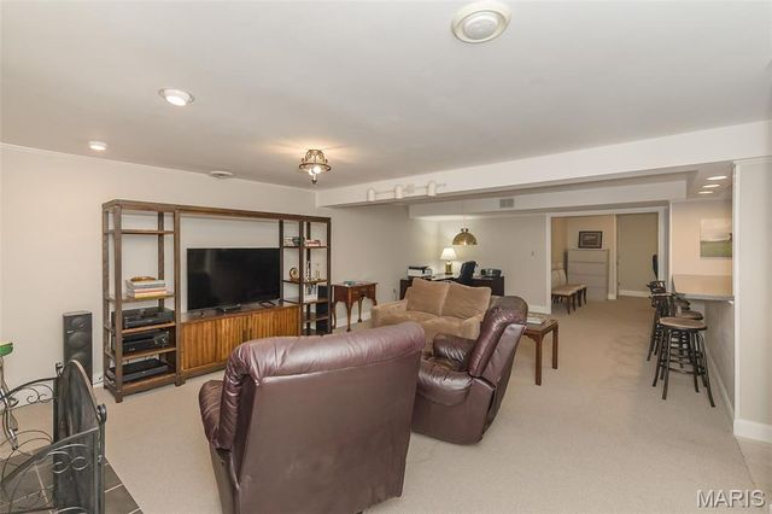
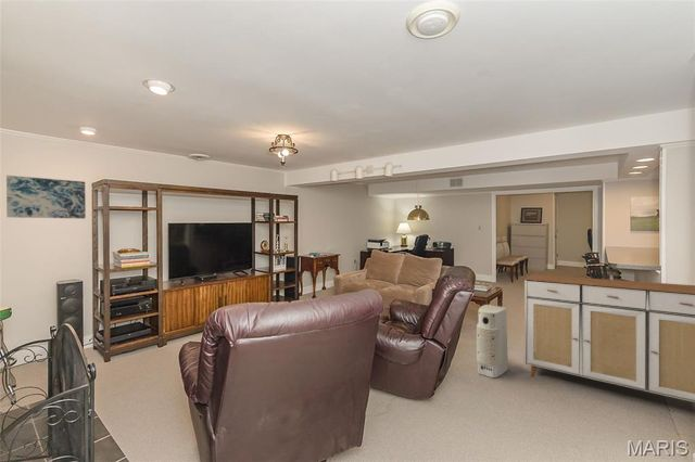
+ air purifier [476,304,509,378]
+ wall art [5,175,87,220]
+ sideboard [523,273,695,403]
